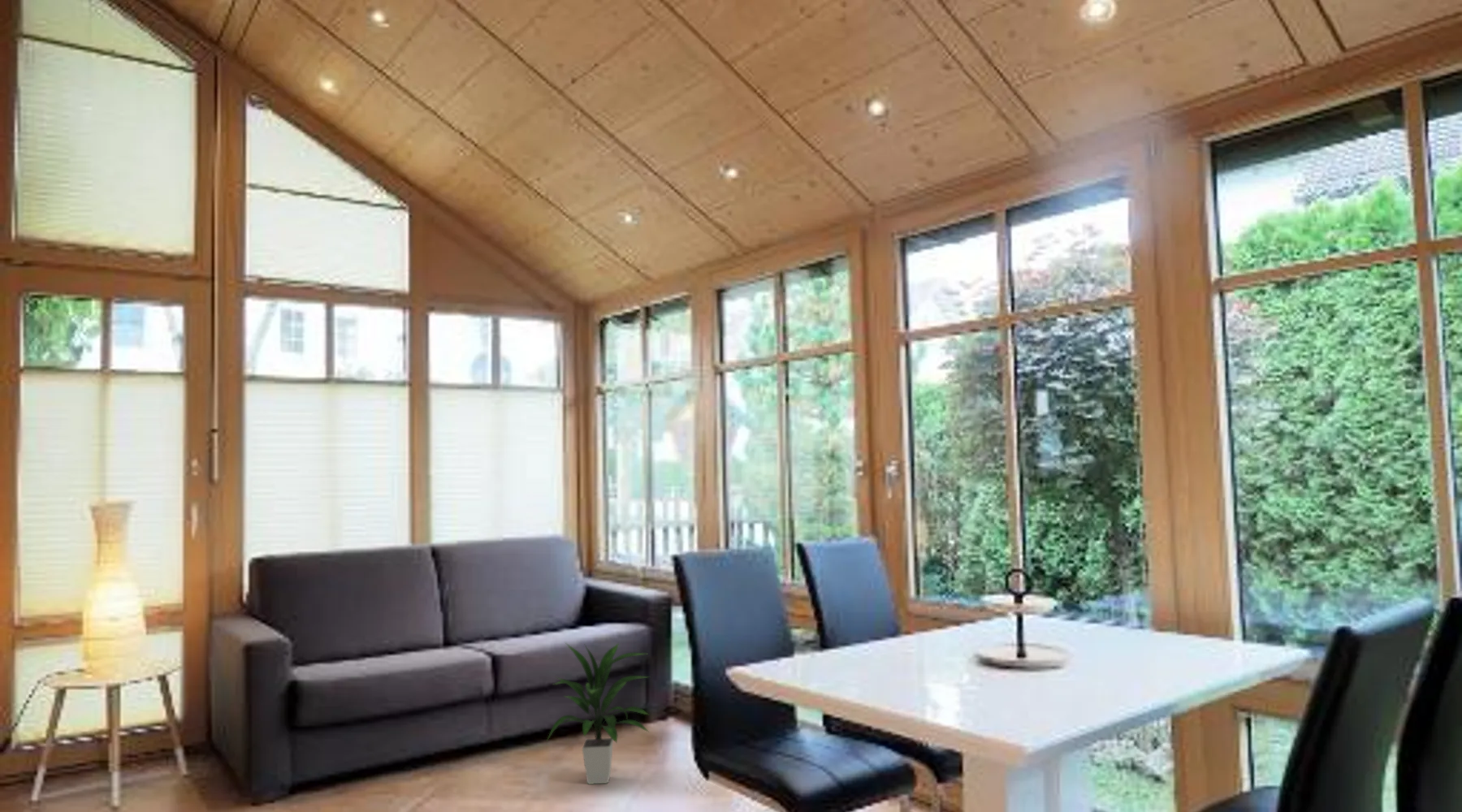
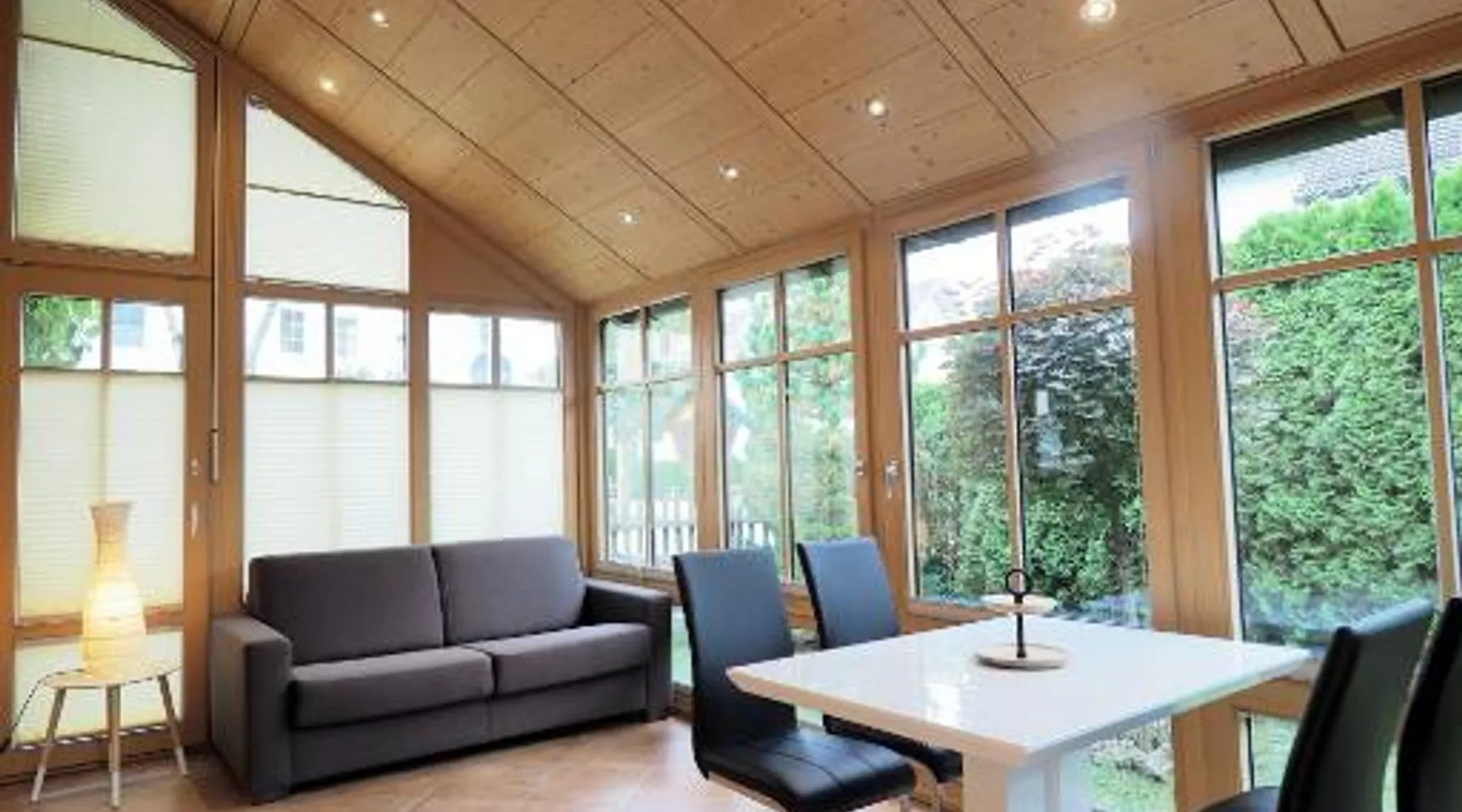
- indoor plant [545,641,651,785]
